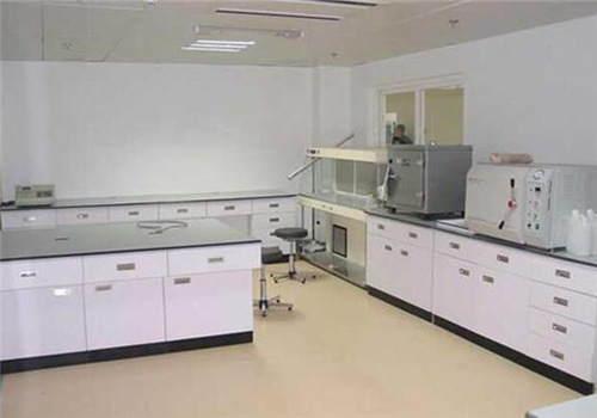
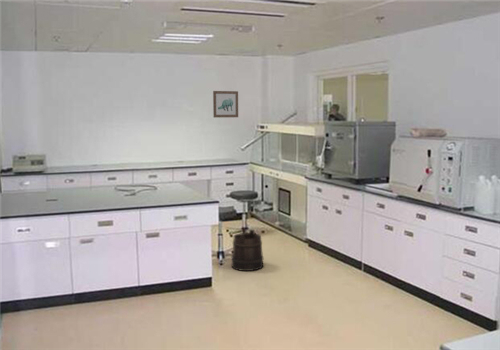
+ bucket [230,229,264,272]
+ wall art [212,90,239,118]
